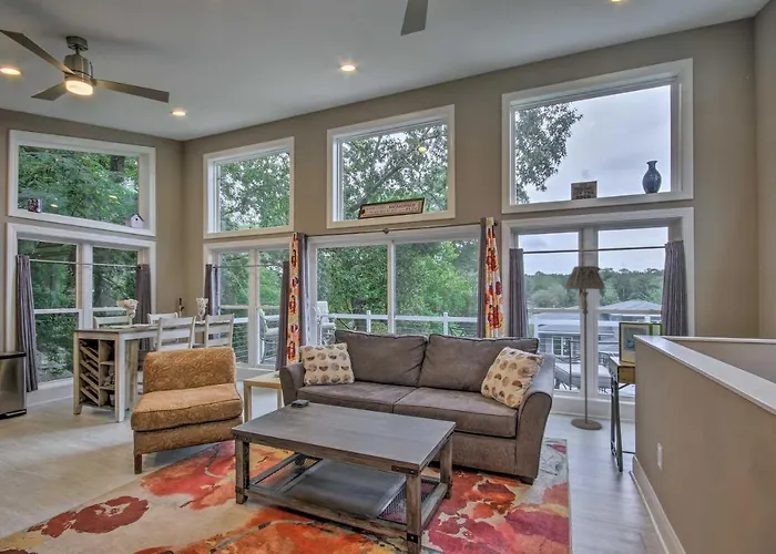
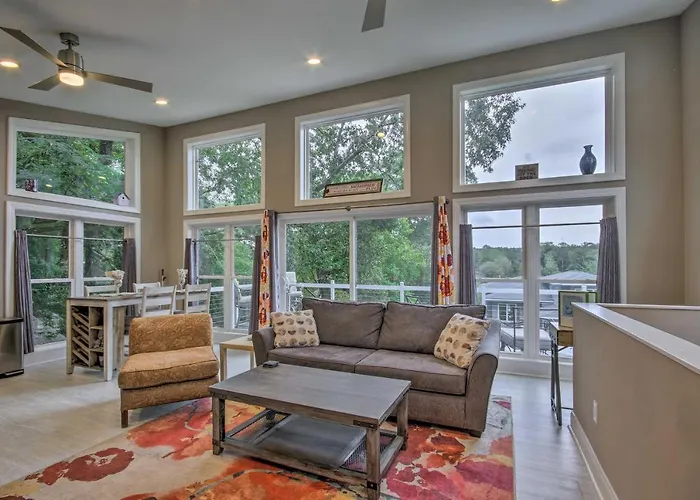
- floor lamp [564,265,606,431]
